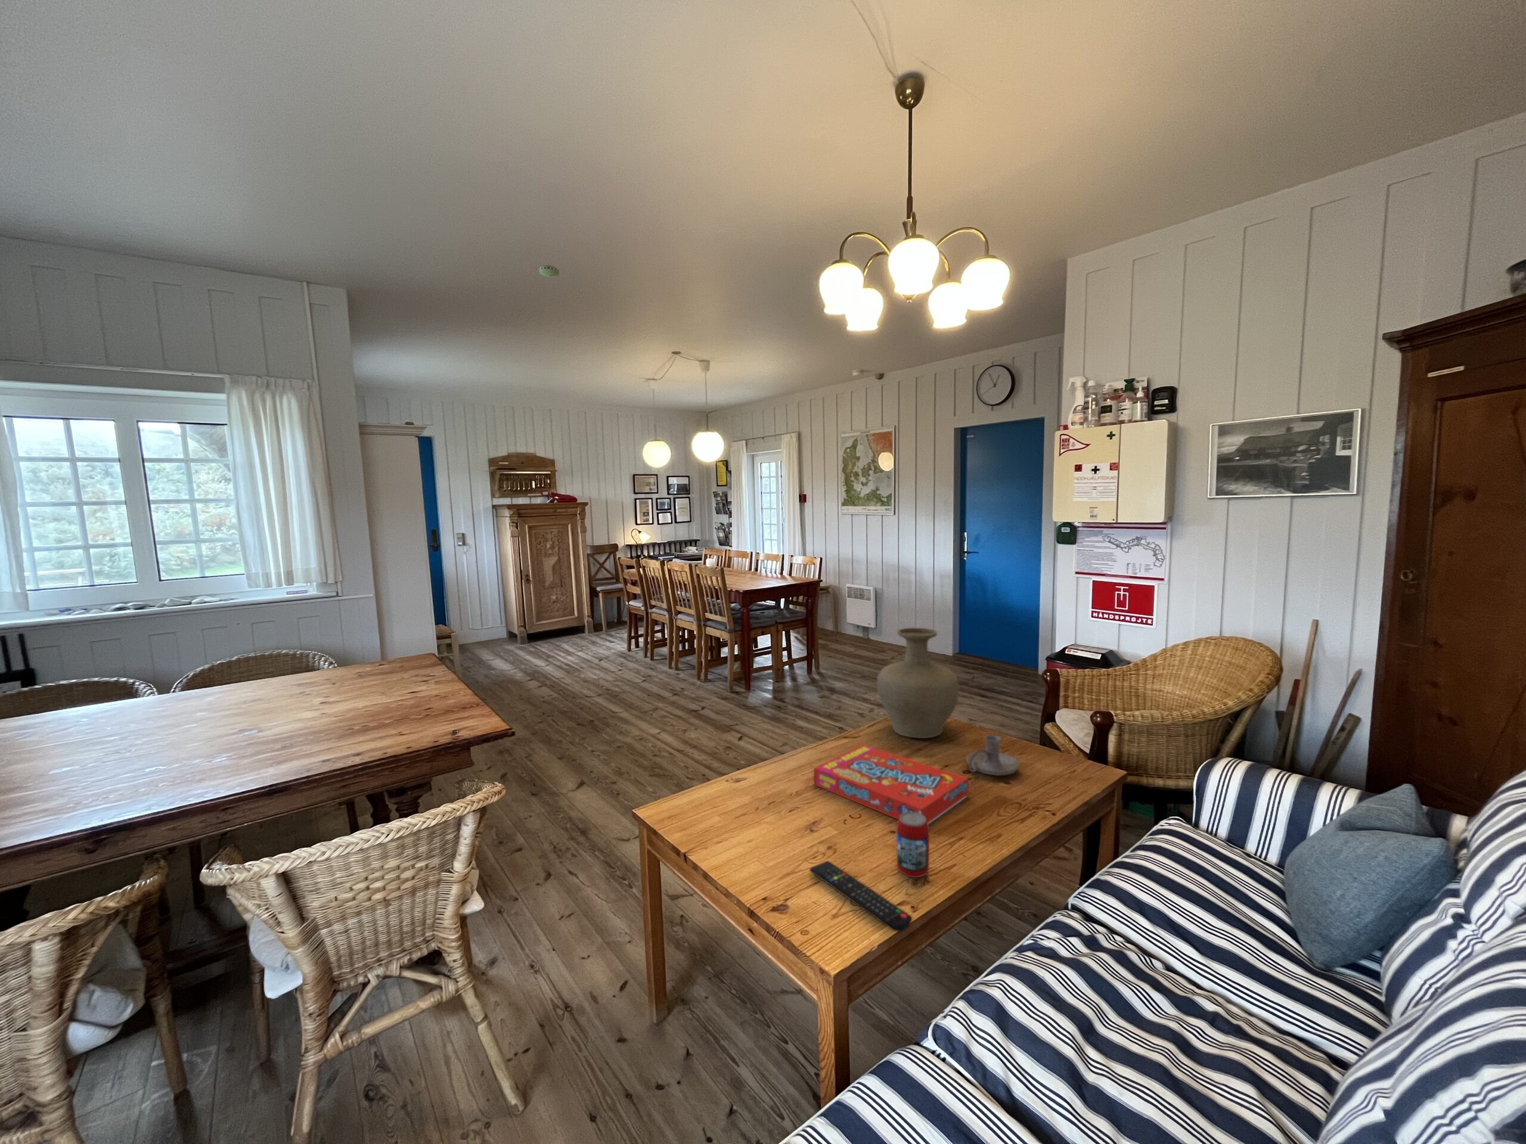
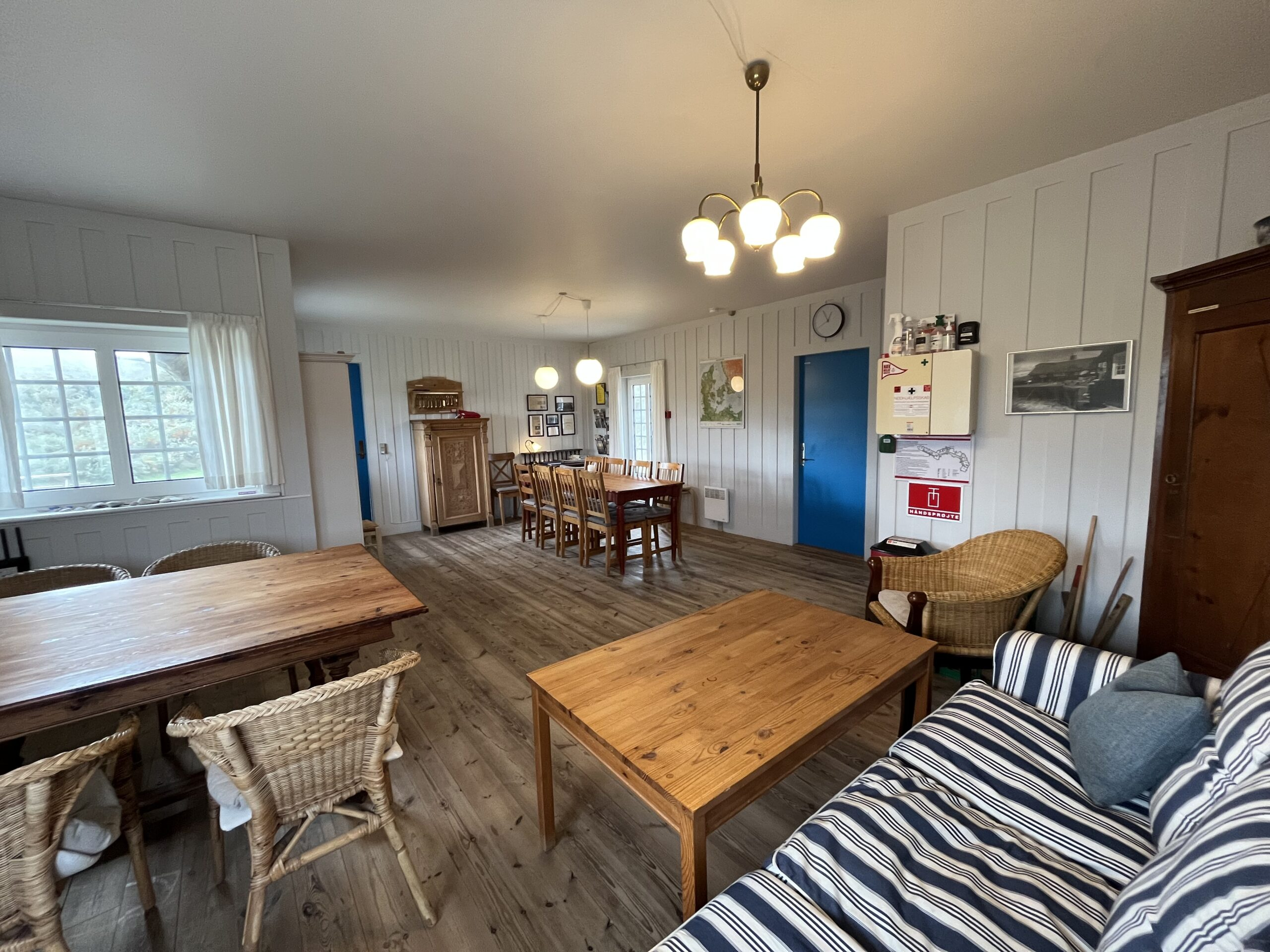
- beverage can [896,812,930,878]
- snack box [813,744,970,824]
- candle holder [966,734,1020,776]
- vase [877,627,959,739]
- remote control [809,859,913,933]
- smoke detector [538,264,560,278]
